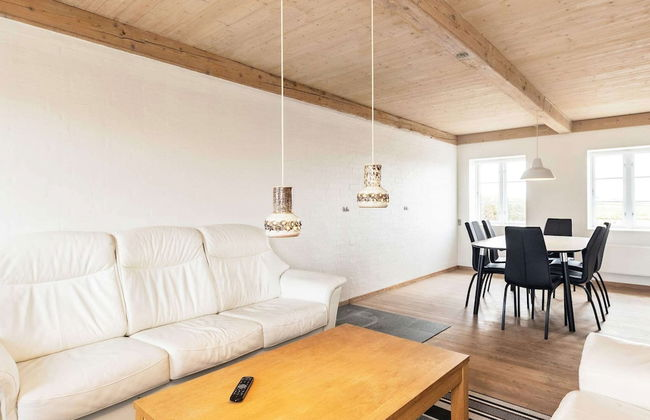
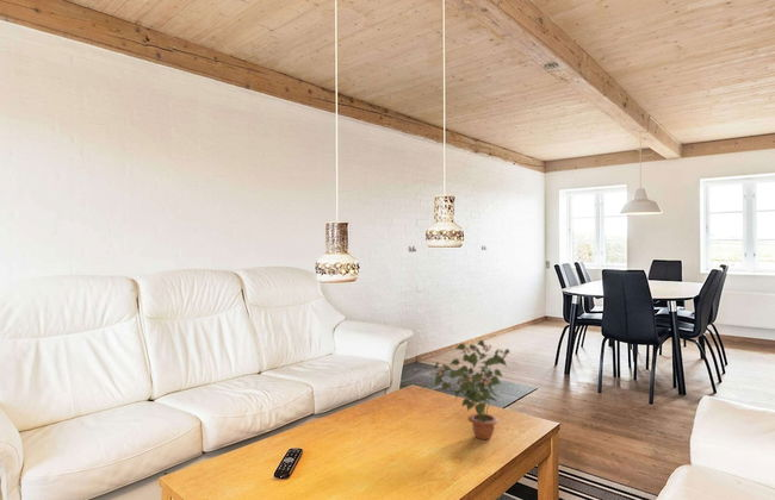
+ potted plant [430,339,510,440]
